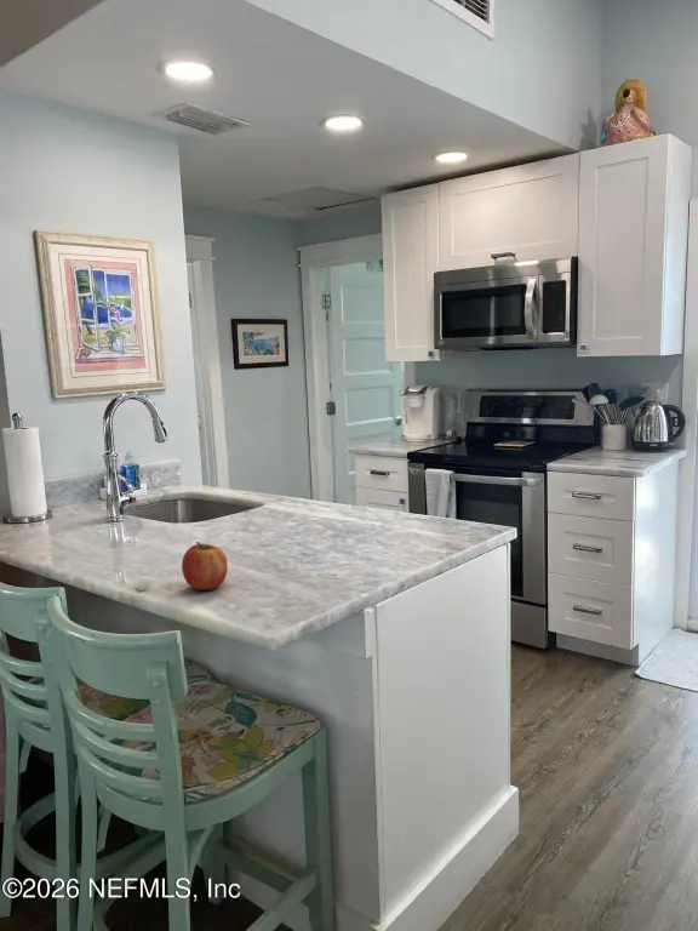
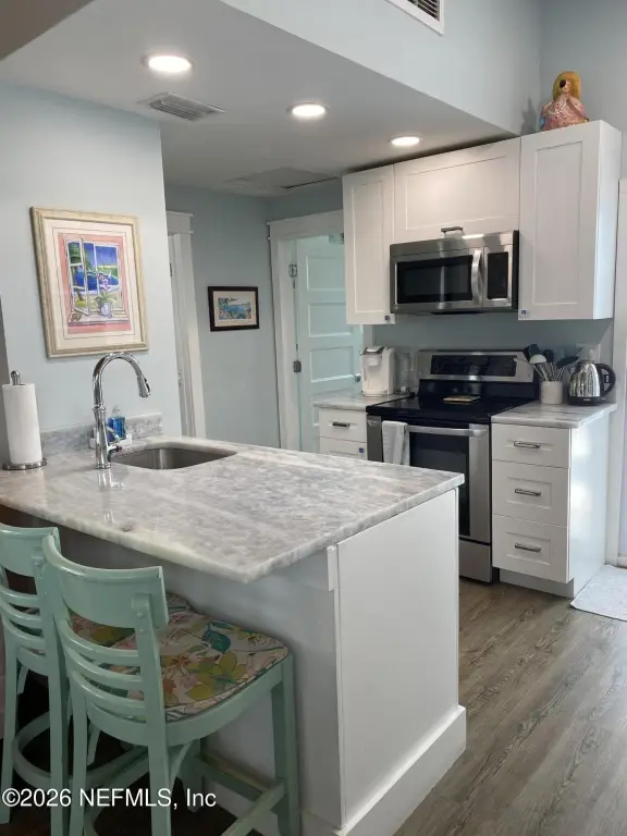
- fruit [181,541,229,592]
